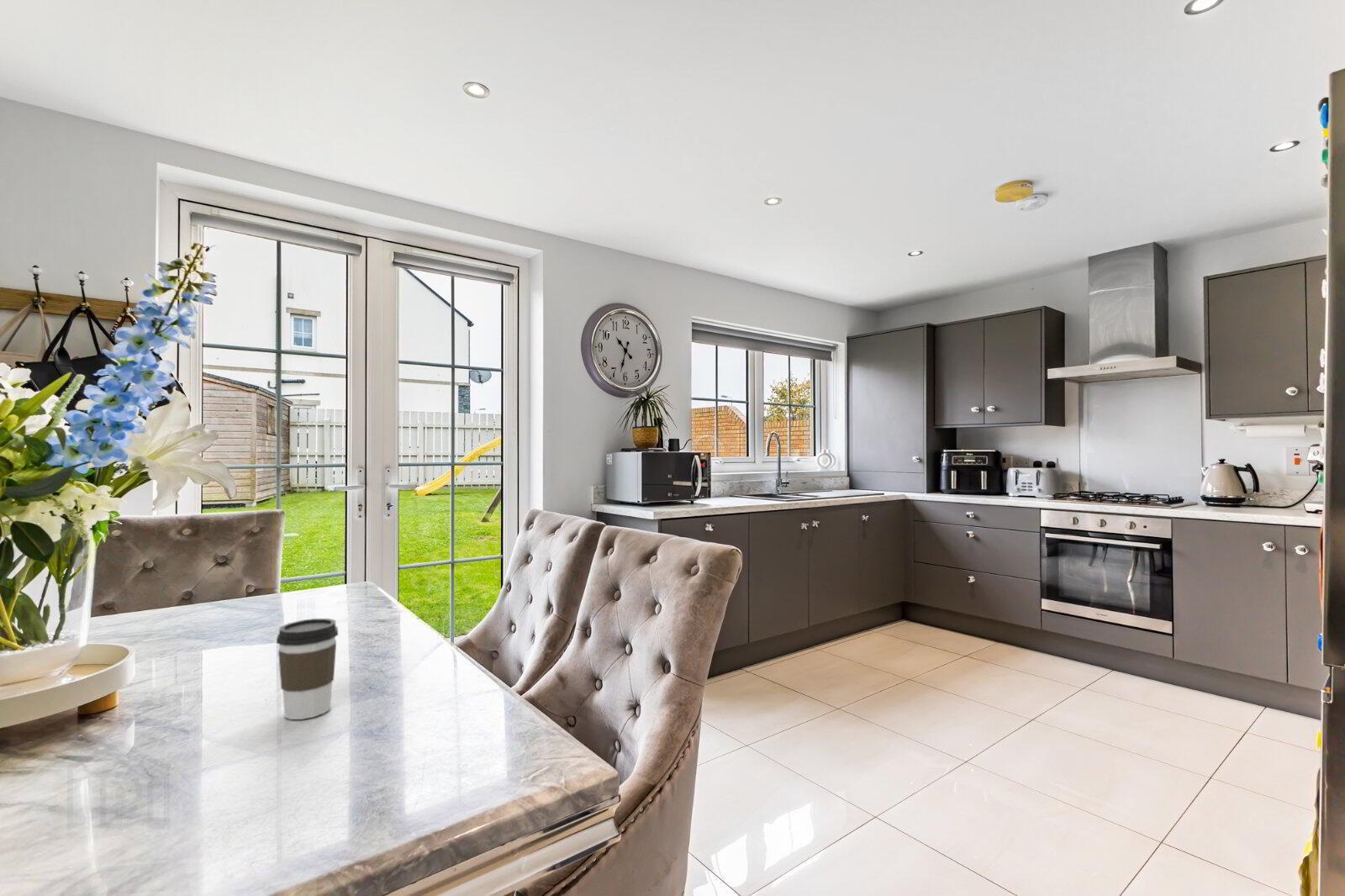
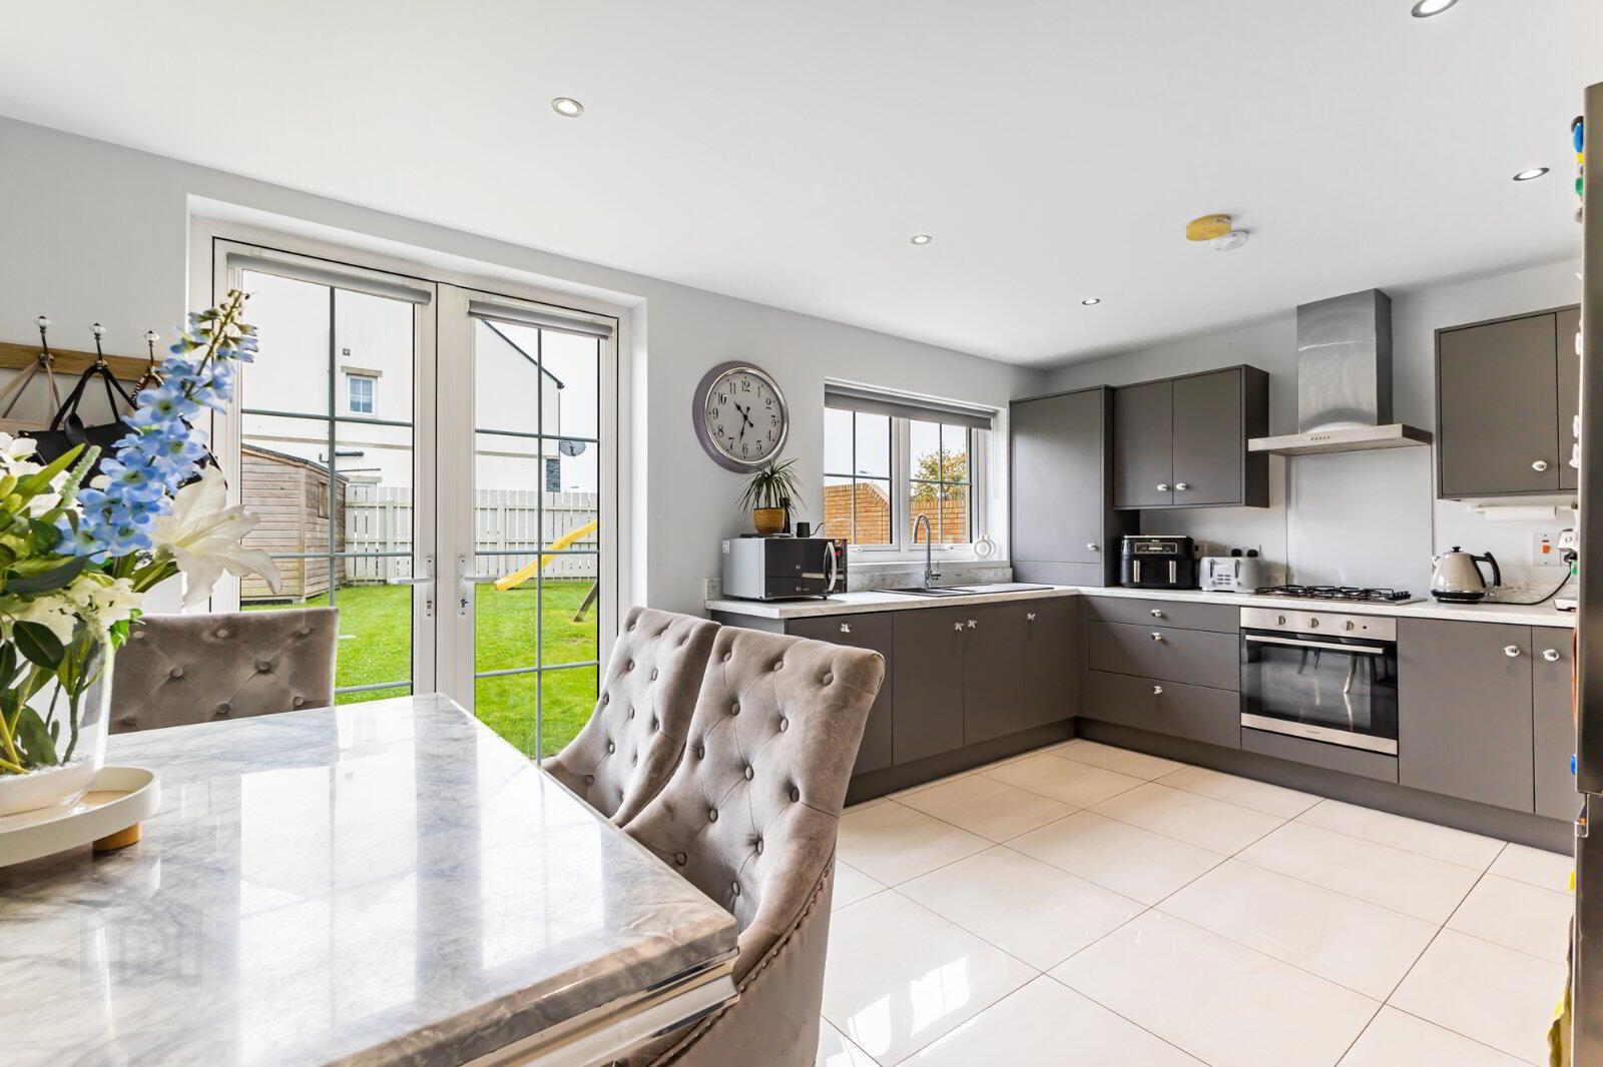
- coffee cup [276,618,339,720]
